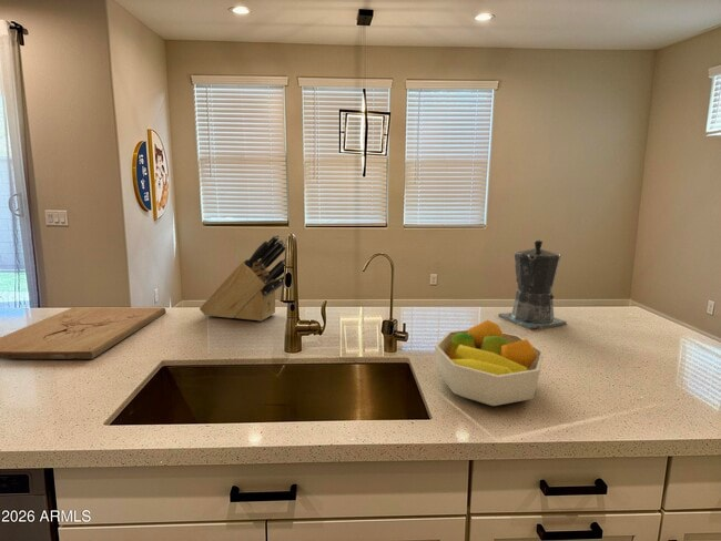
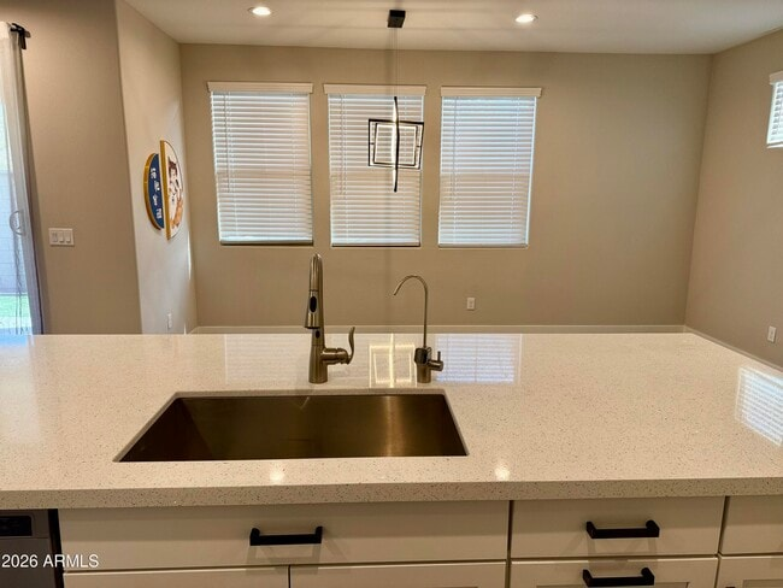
- cutting board [0,306,166,360]
- fruit bowl [434,319,545,407]
- coffee maker [497,239,568,330]
- knife block [199,234,286,323]
